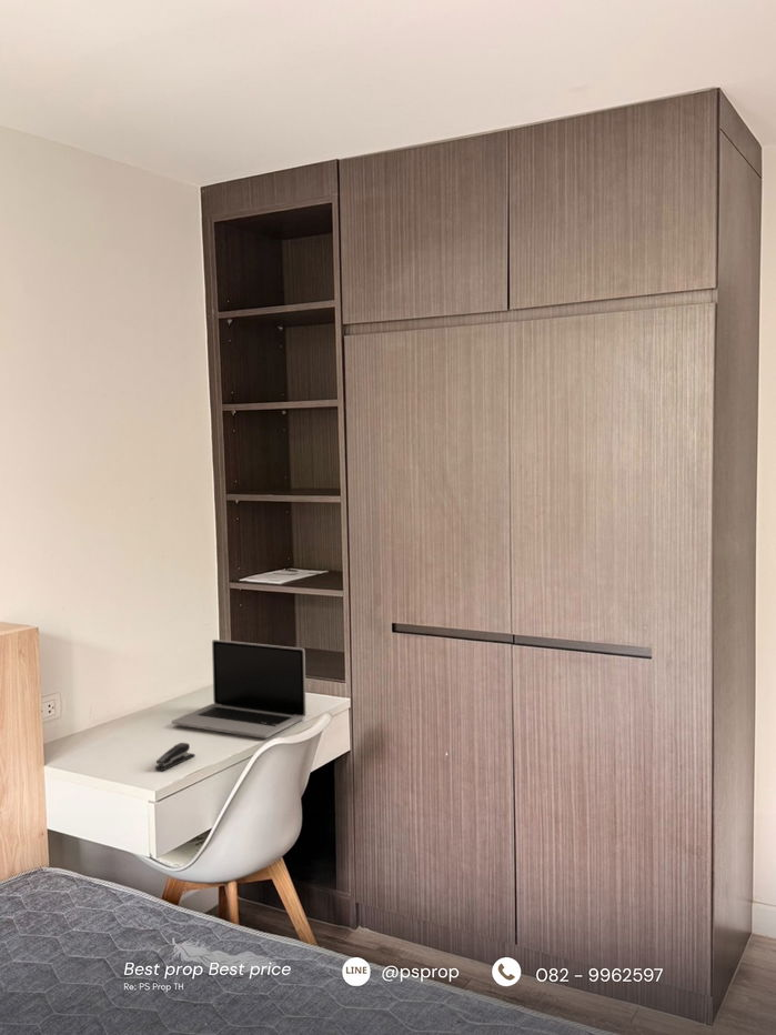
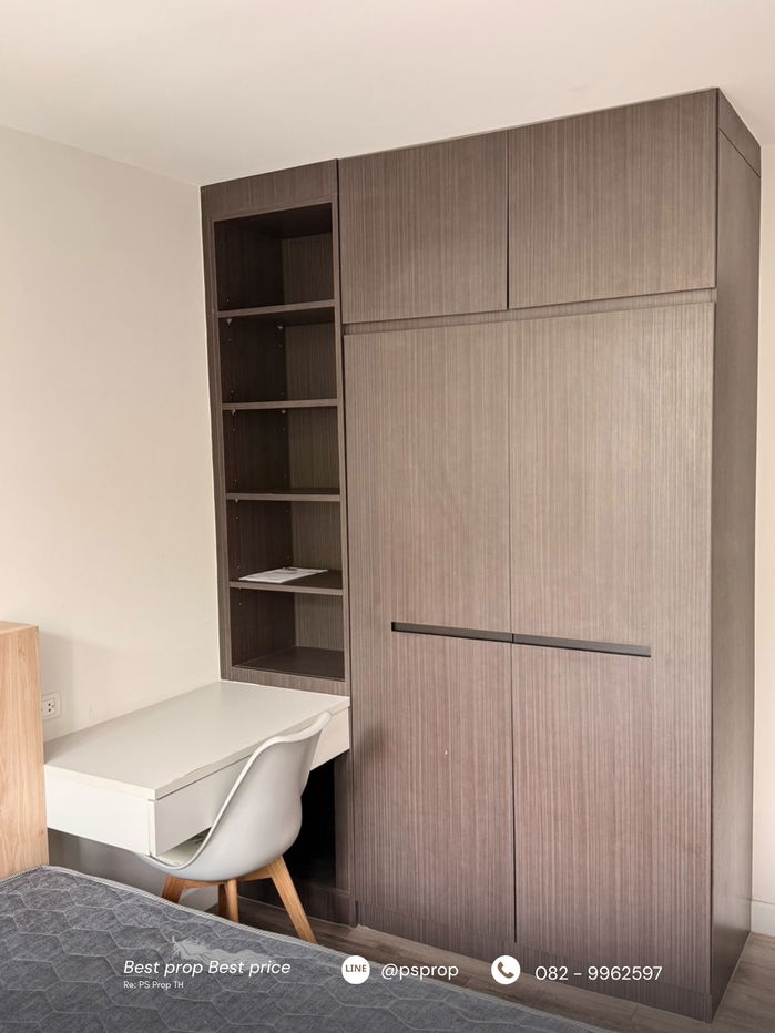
- laptop [171,639,308,740]
- stapler [153,742,196,772]
